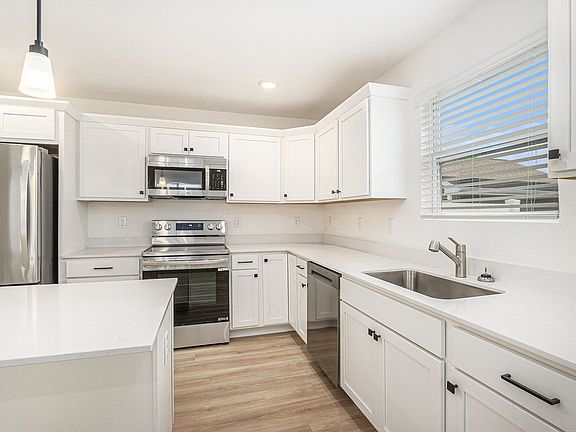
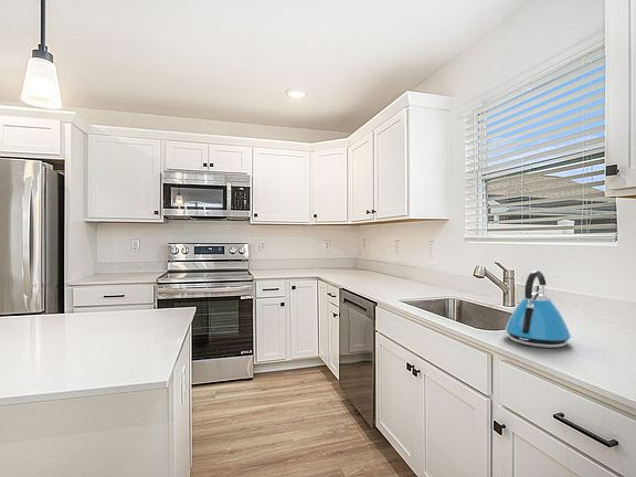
+ kettle [505,269,572,349]
